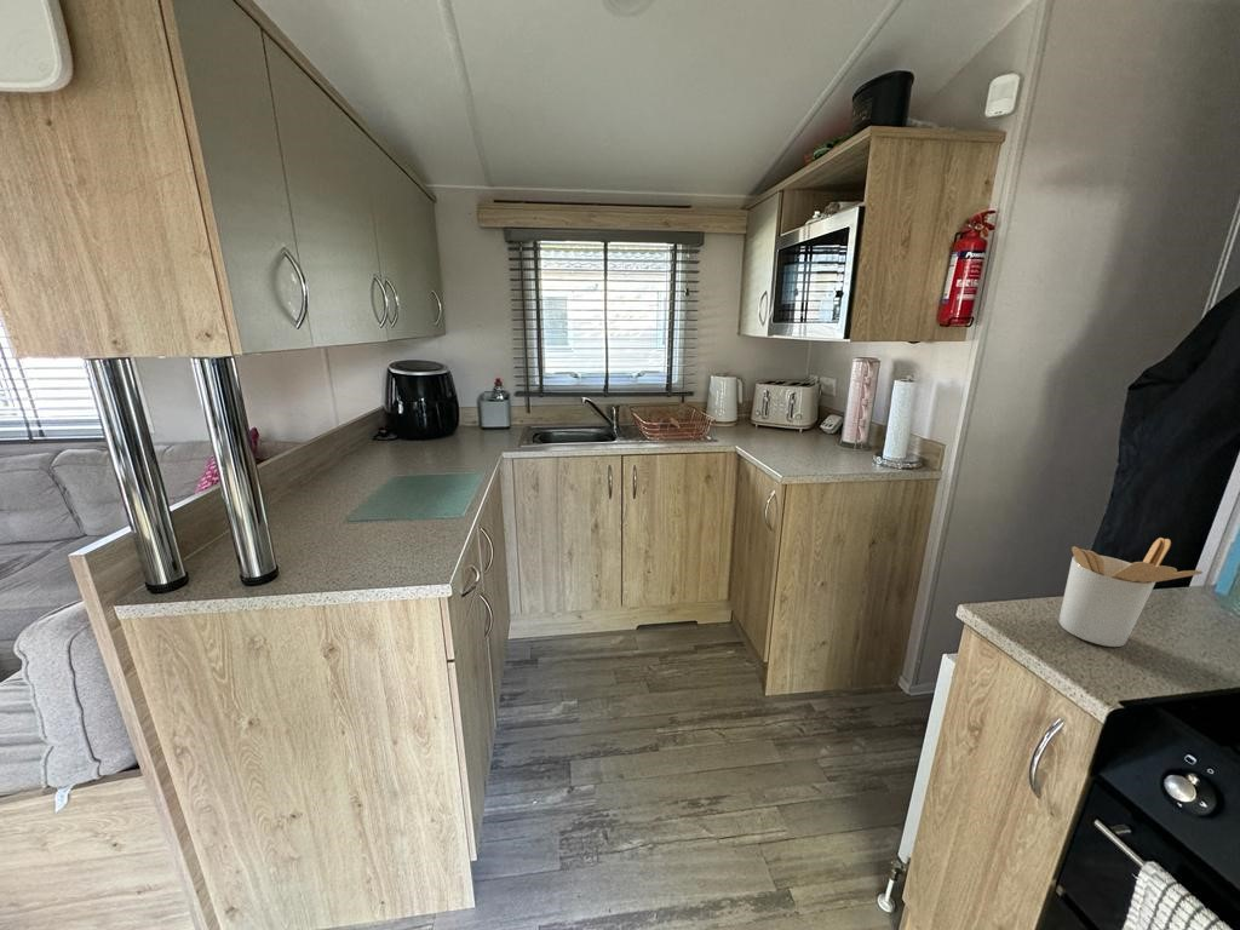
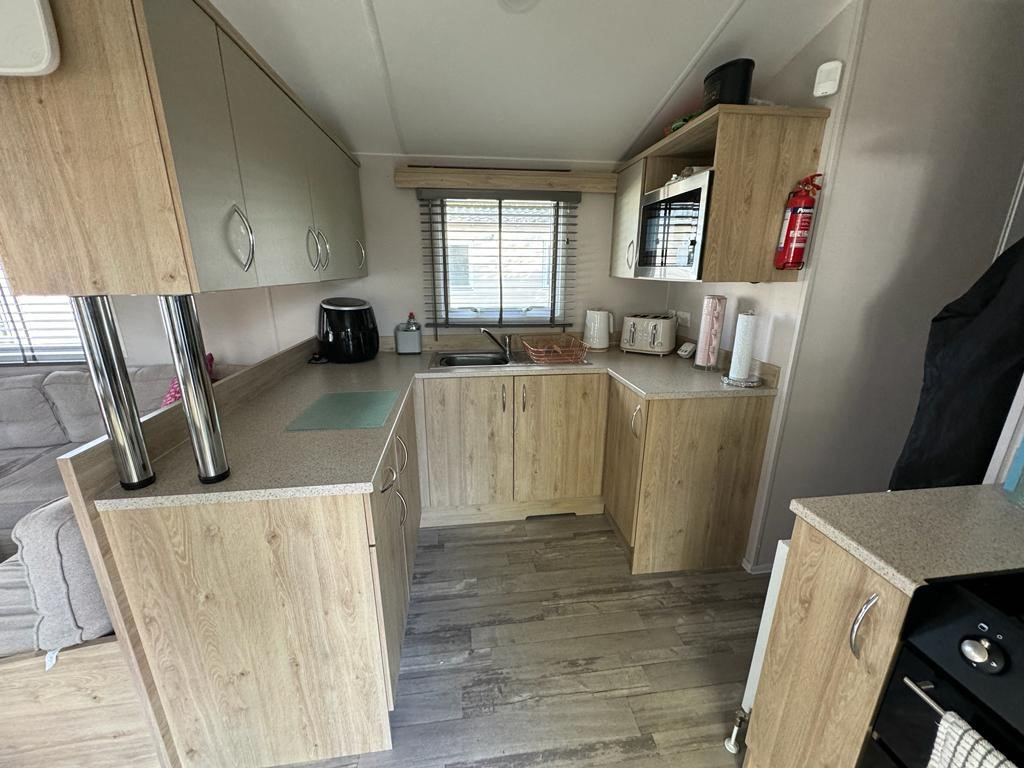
- utensil holder [1057,536,1204,648]
